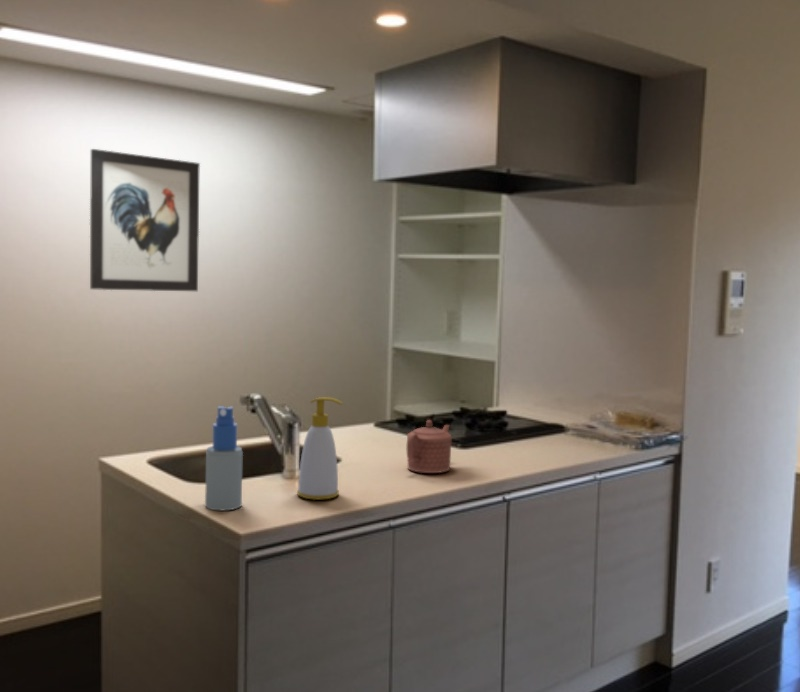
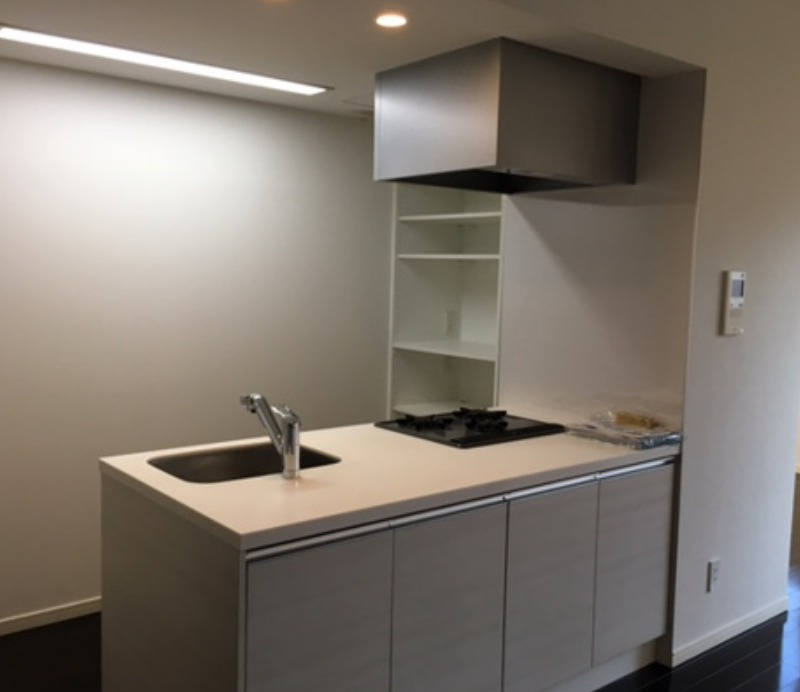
- wall art [89,148,201,292]
- teapot [405,419,452,474]
- soap bottle [296,396,343,501]
- spray bottle [204,405,244,511]
